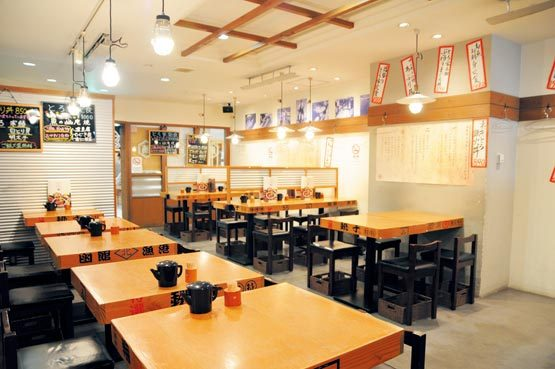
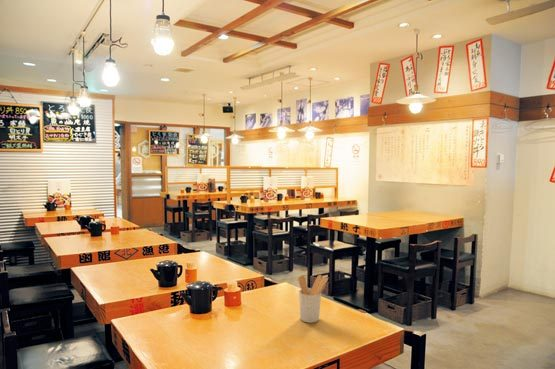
+ utensil holder [297,274,329,324]
